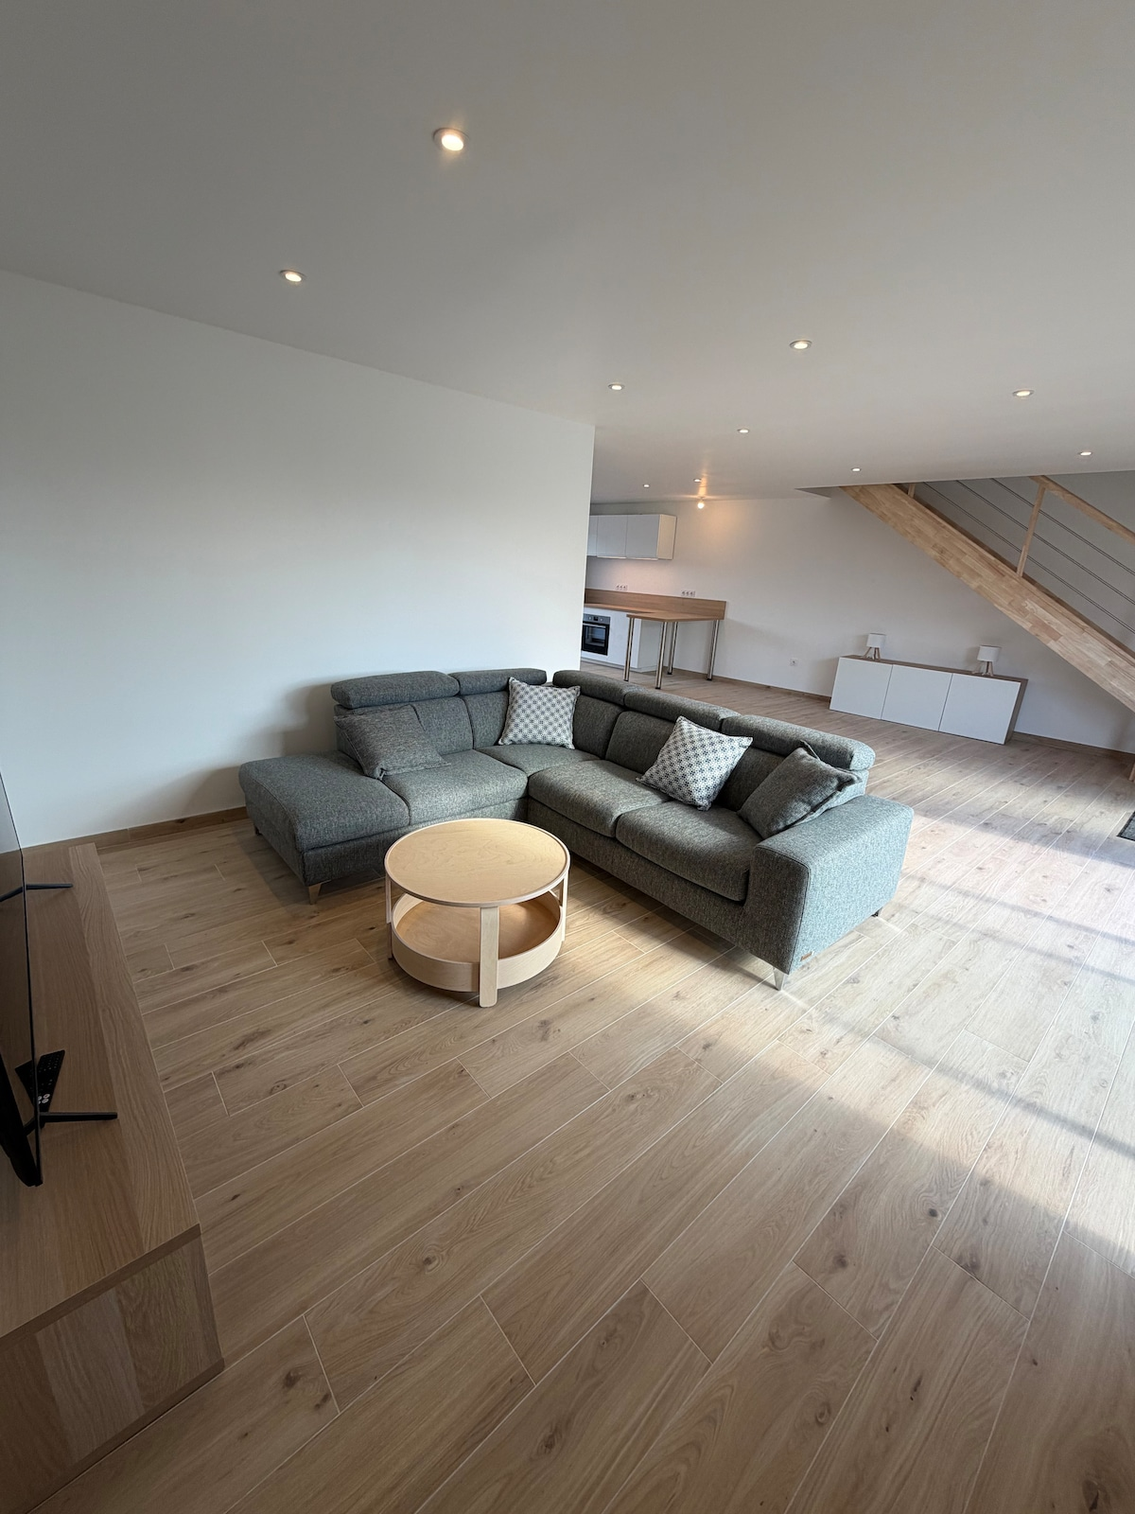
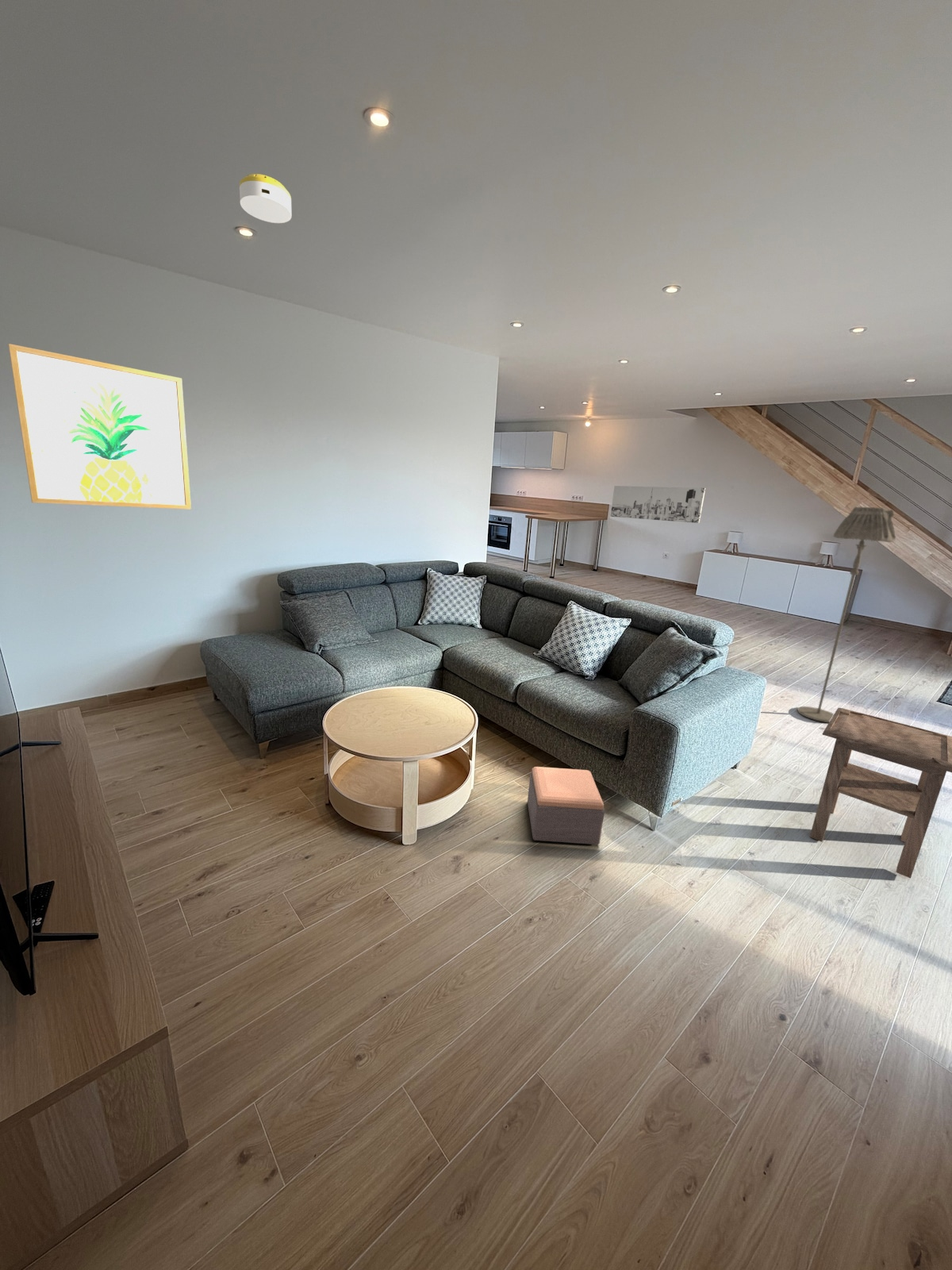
+ footstool [527,766,605,845]
+ wall art [8,343,192,510]
+ side table [809,707,952,879]
+ floor lamp [797,506,896,723]
+ smoke detector [239,173,293,224]
+ wall art [610,485,706,524]
